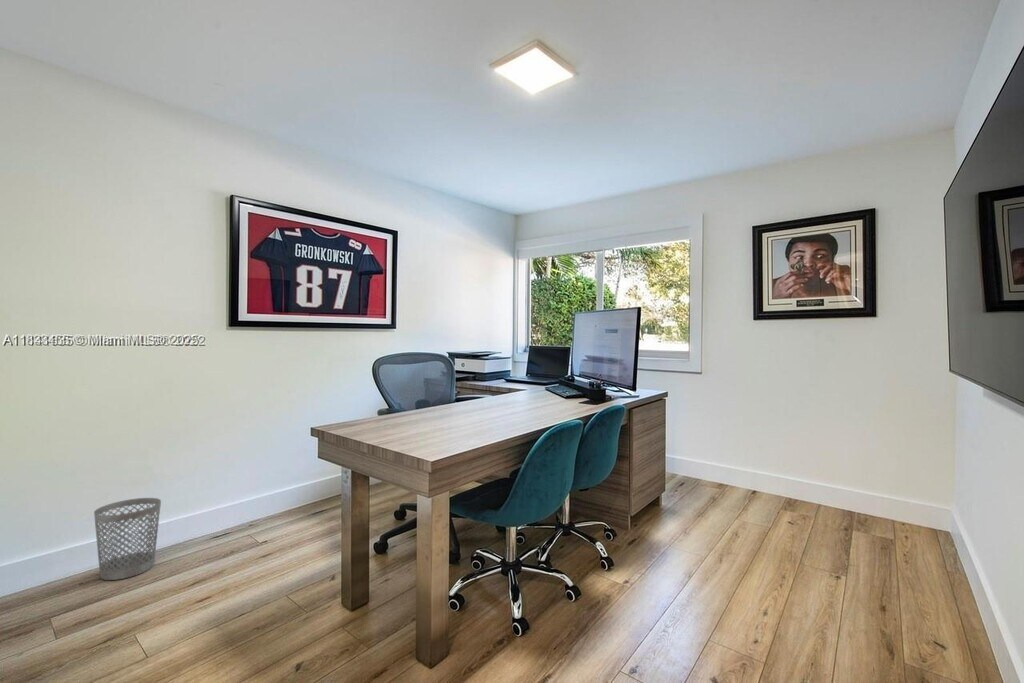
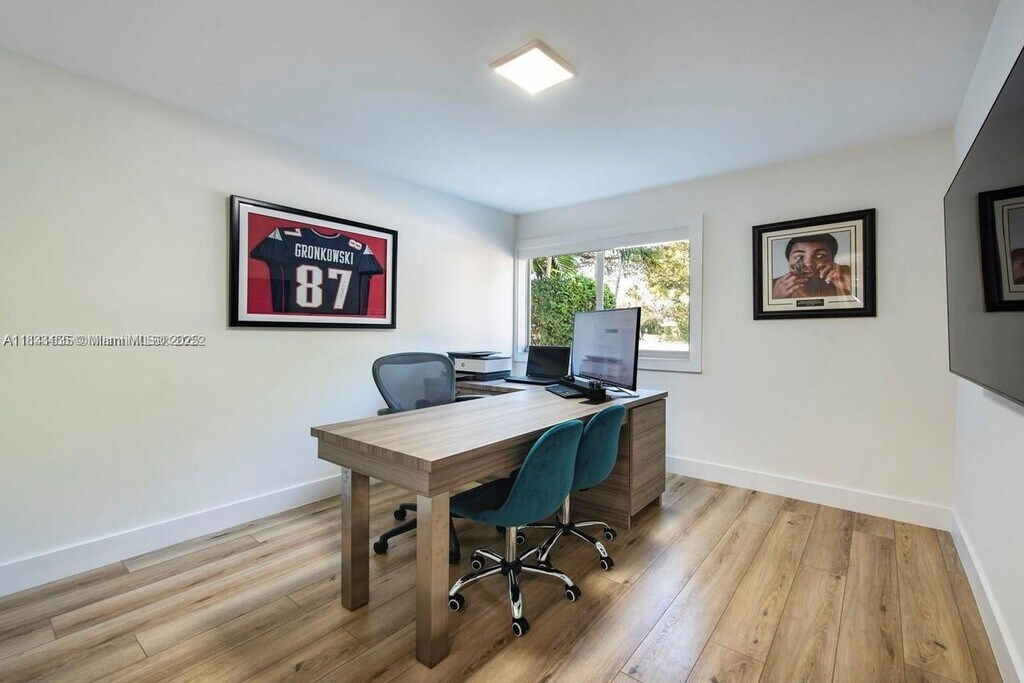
- wastebasket [93,497,162,581]
